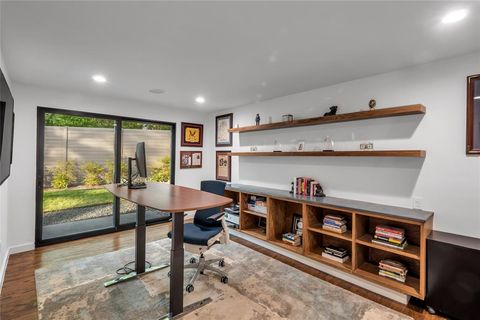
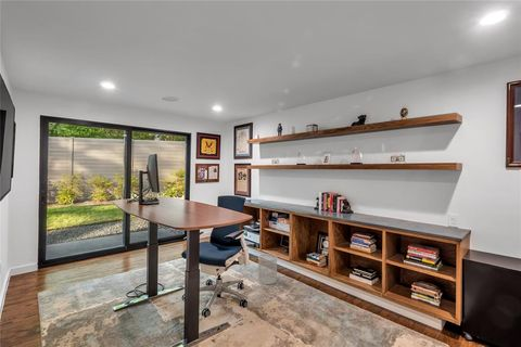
+ wastebasket [257,253,278,285]
